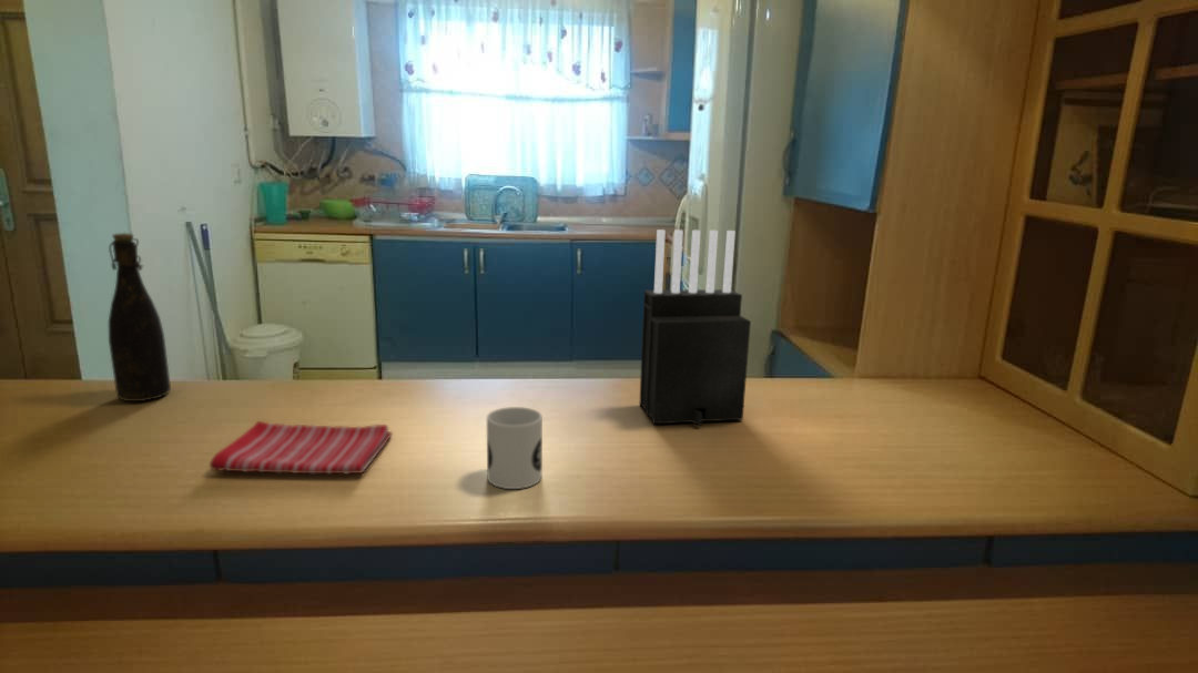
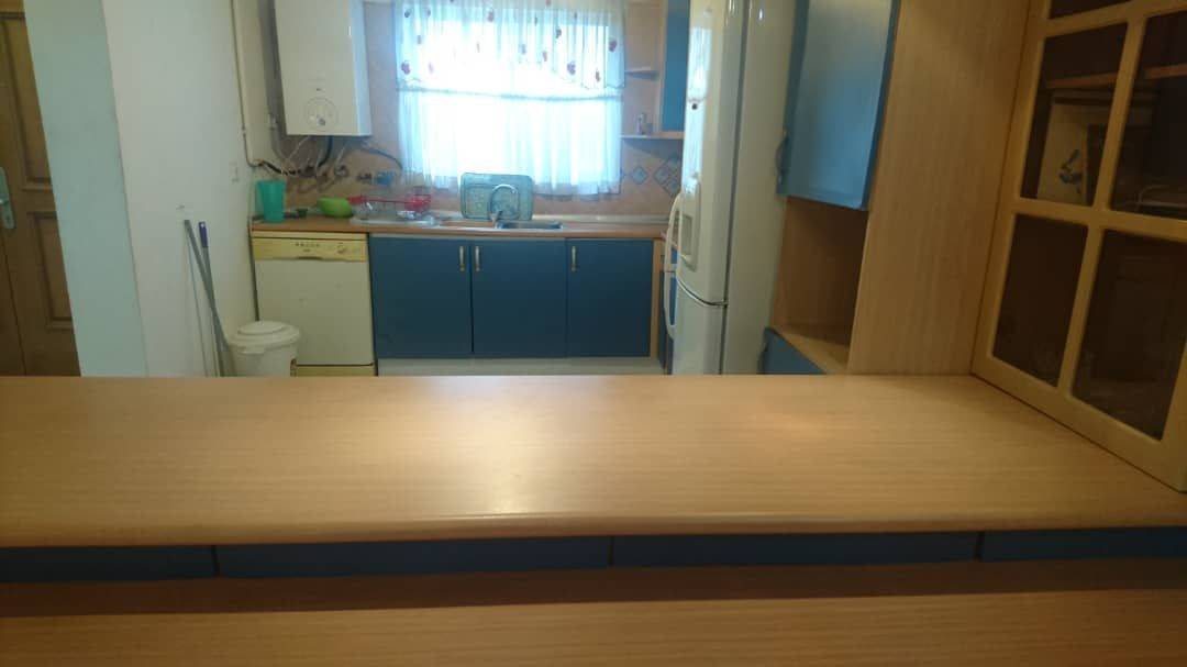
- knife block [638,228,752,428]
- dish towel [209,420,394,475]
- bottle [108,232,172,402]
- mug [486,406,544,490]
